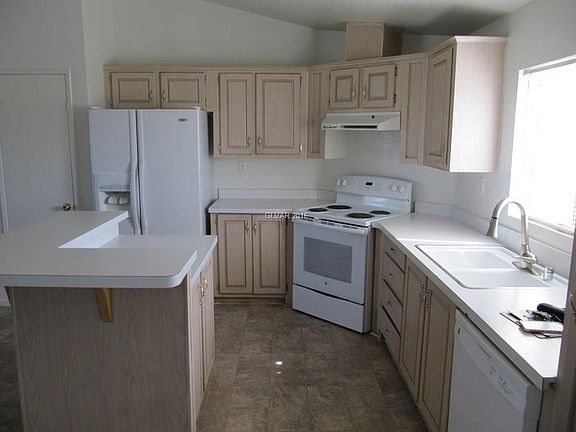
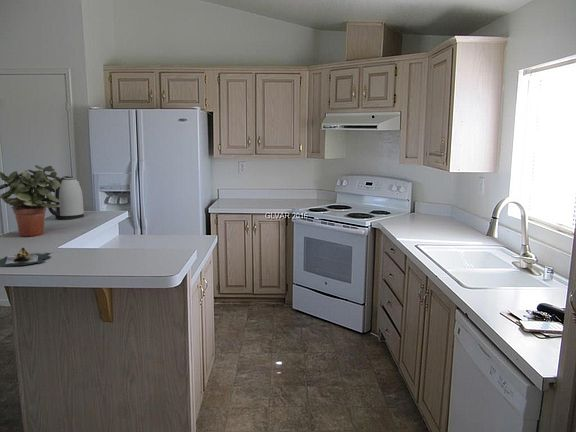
+ kettle [45,175,85,220]
+ banana bunch [0,247,52,267]
+ potted plant [0,164,61,237]
